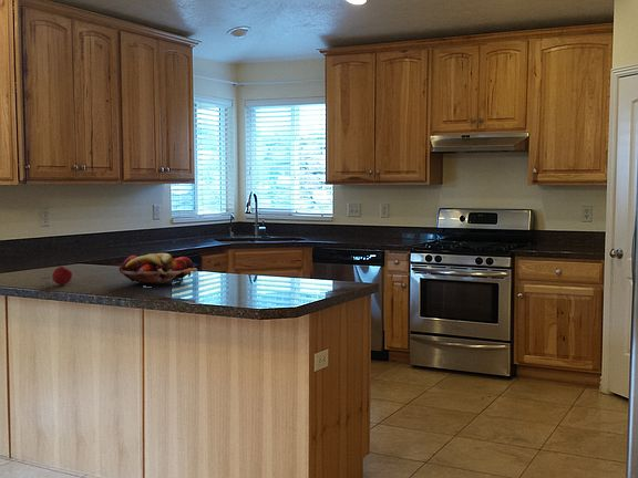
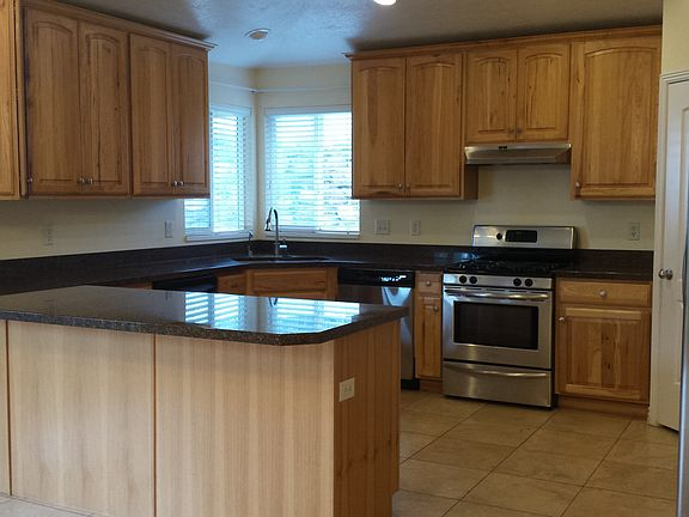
- fruit basket [119,252,198,287]
- apple [51,266,73,287]
